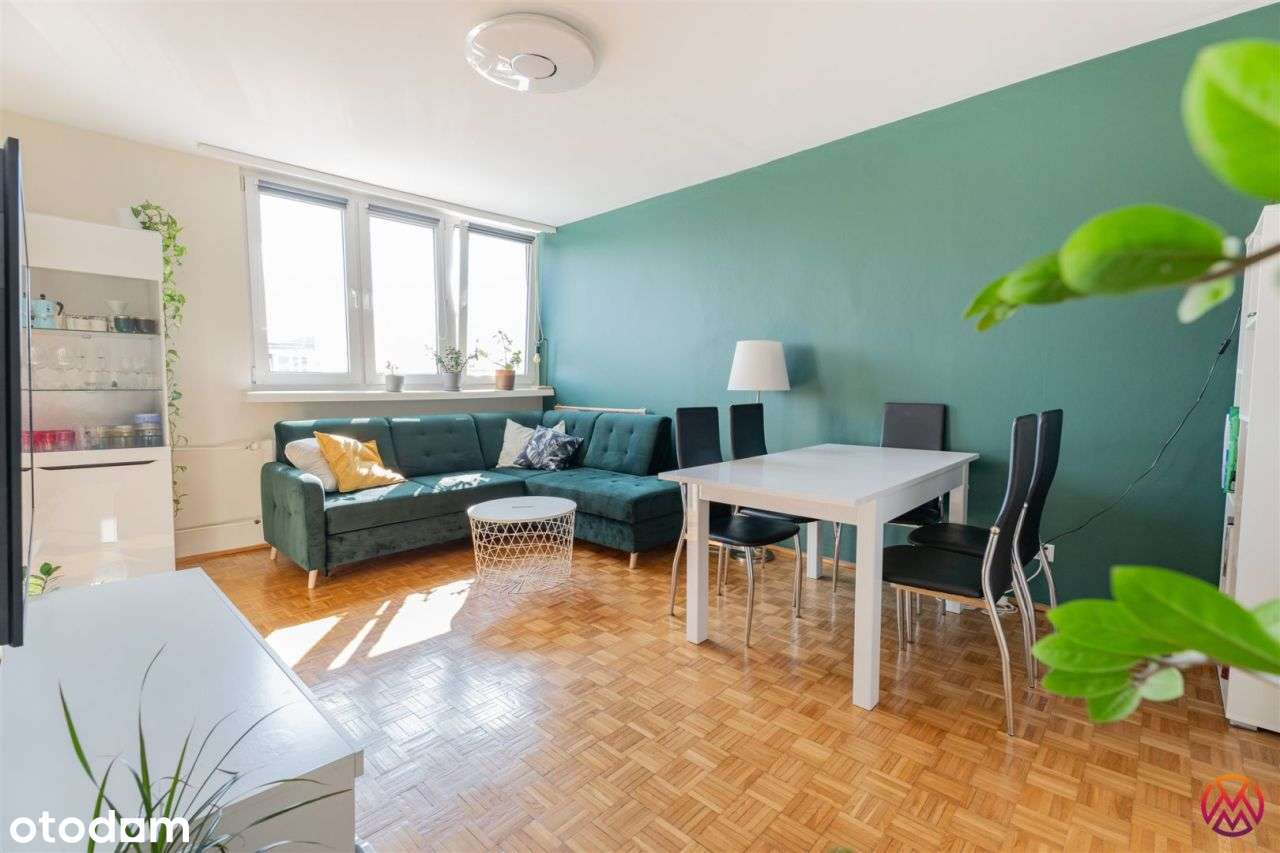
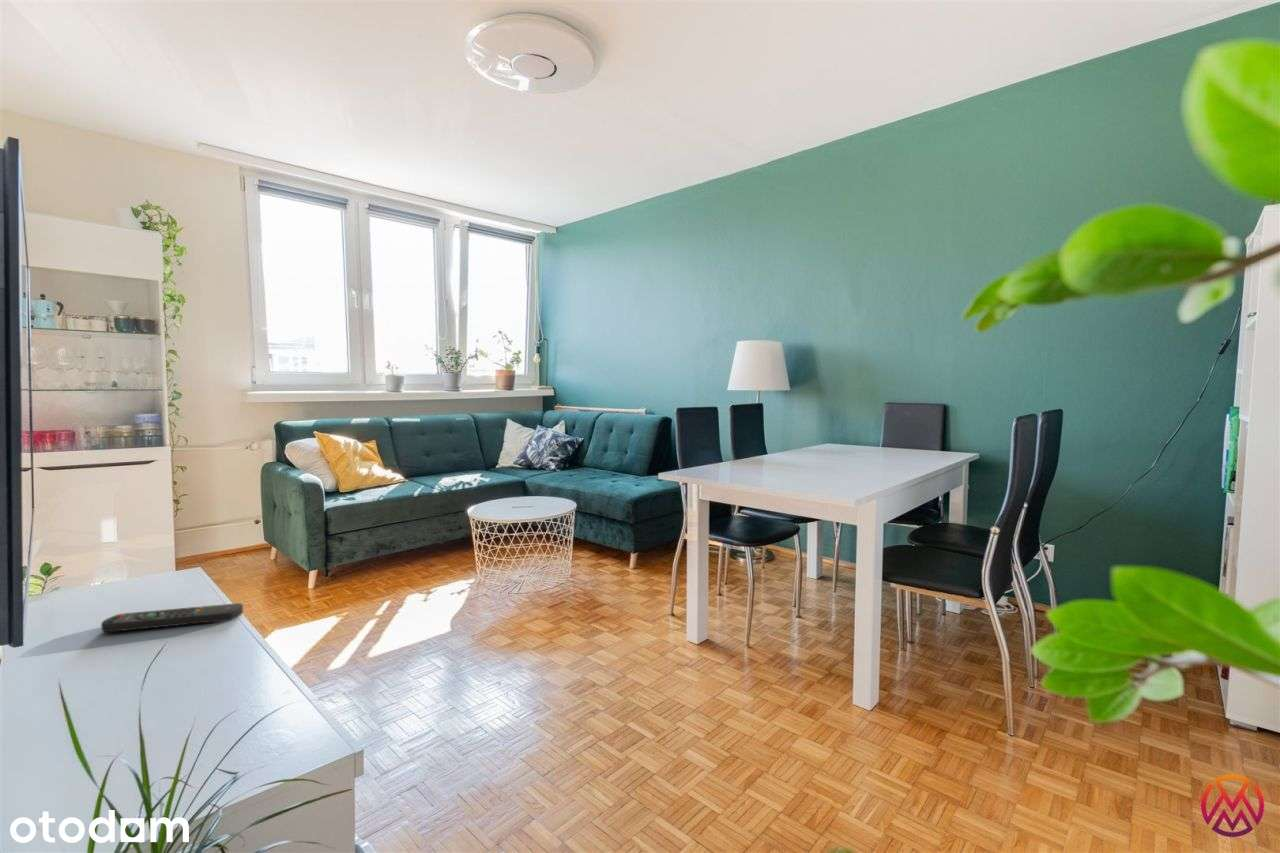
+ remote control [100,602,244,633]
